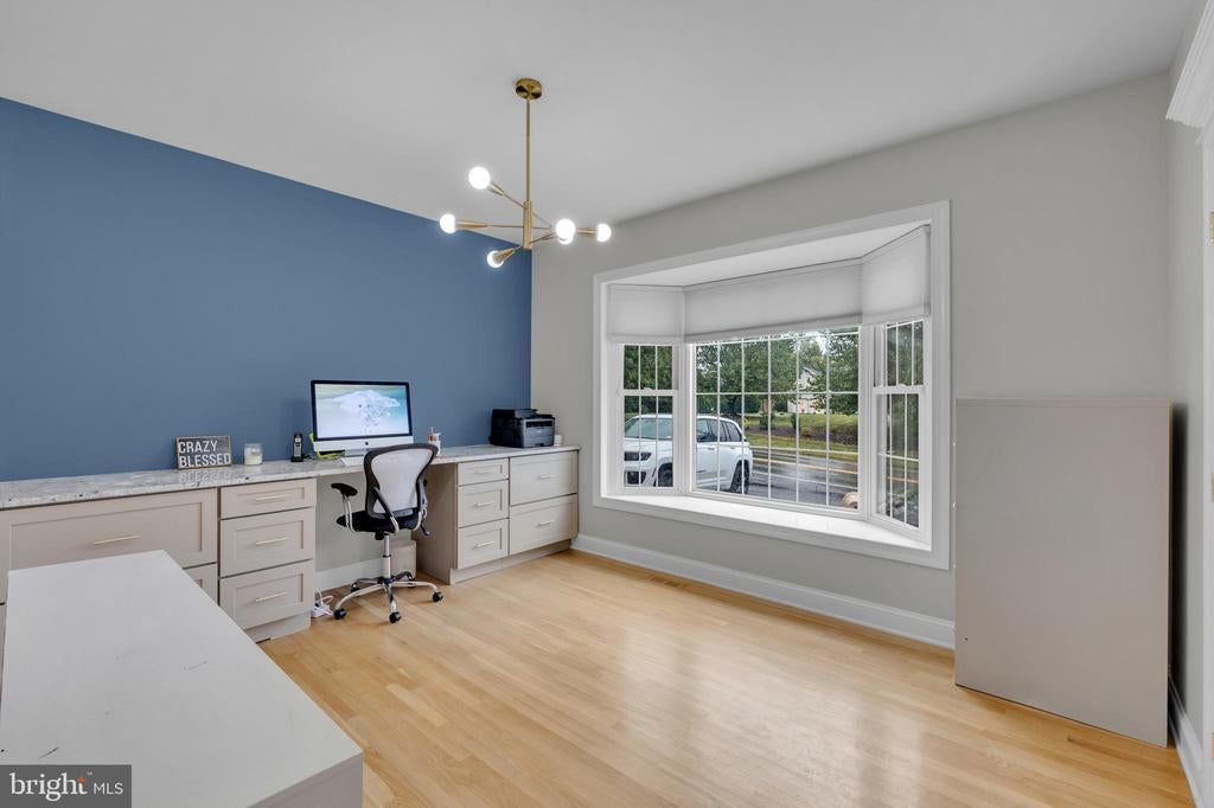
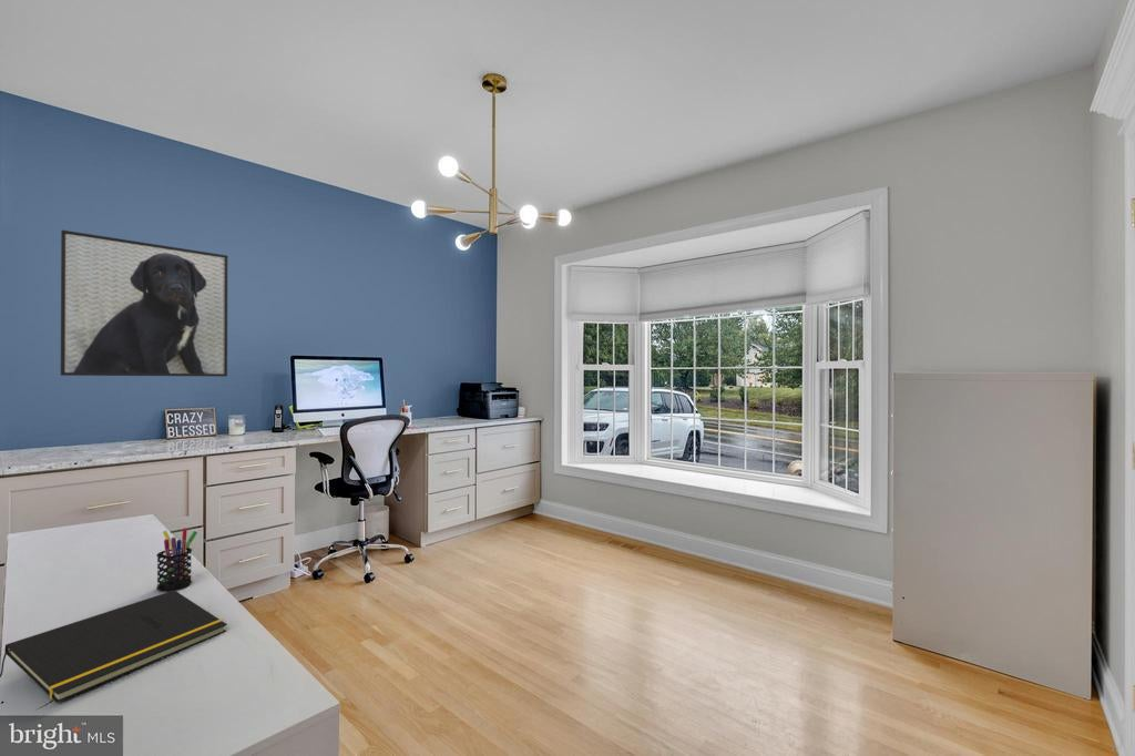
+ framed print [60,229,229,378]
+ notepad [0,590,228,704]
+ pen holder [155,528,198,592]
